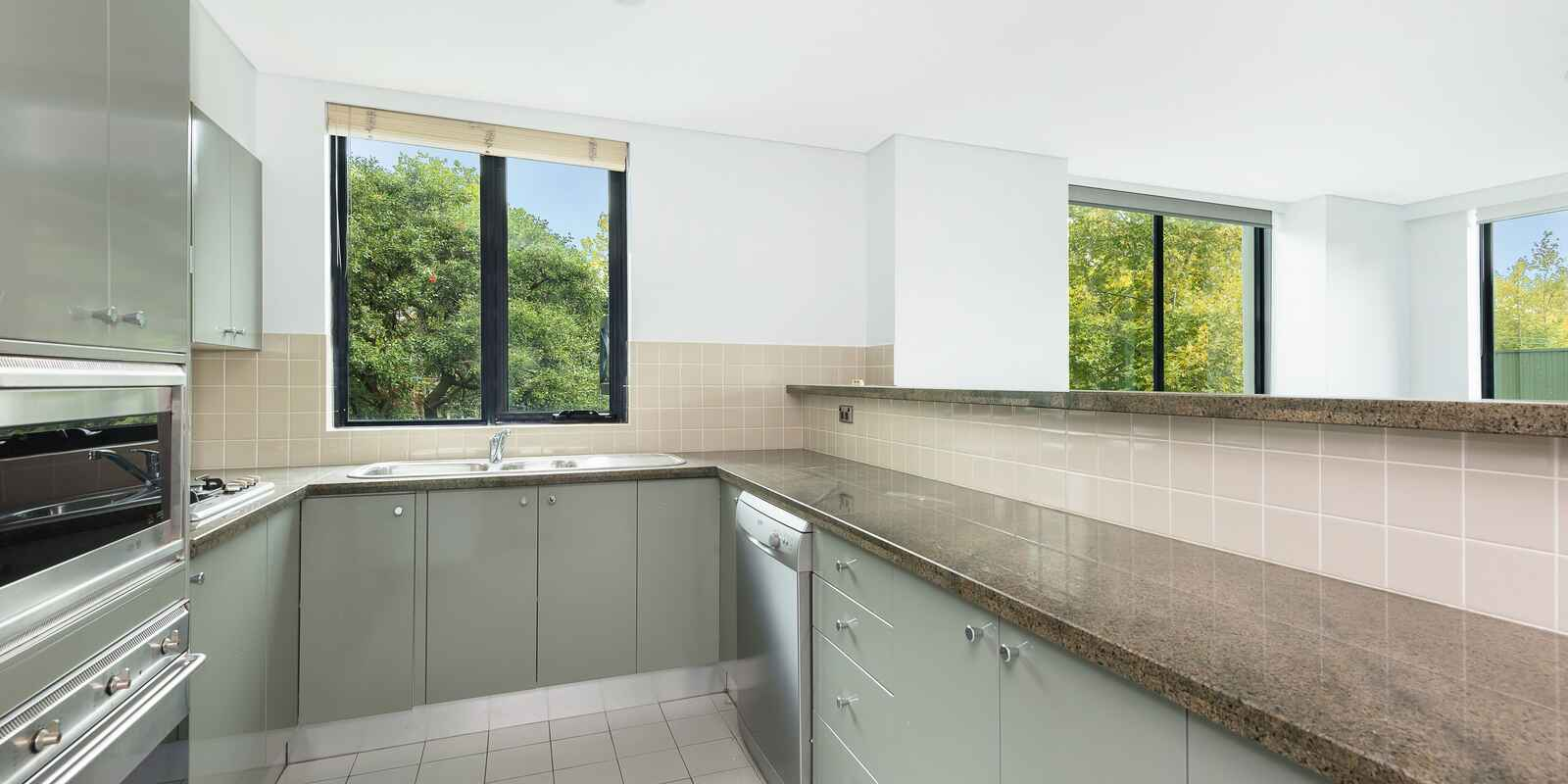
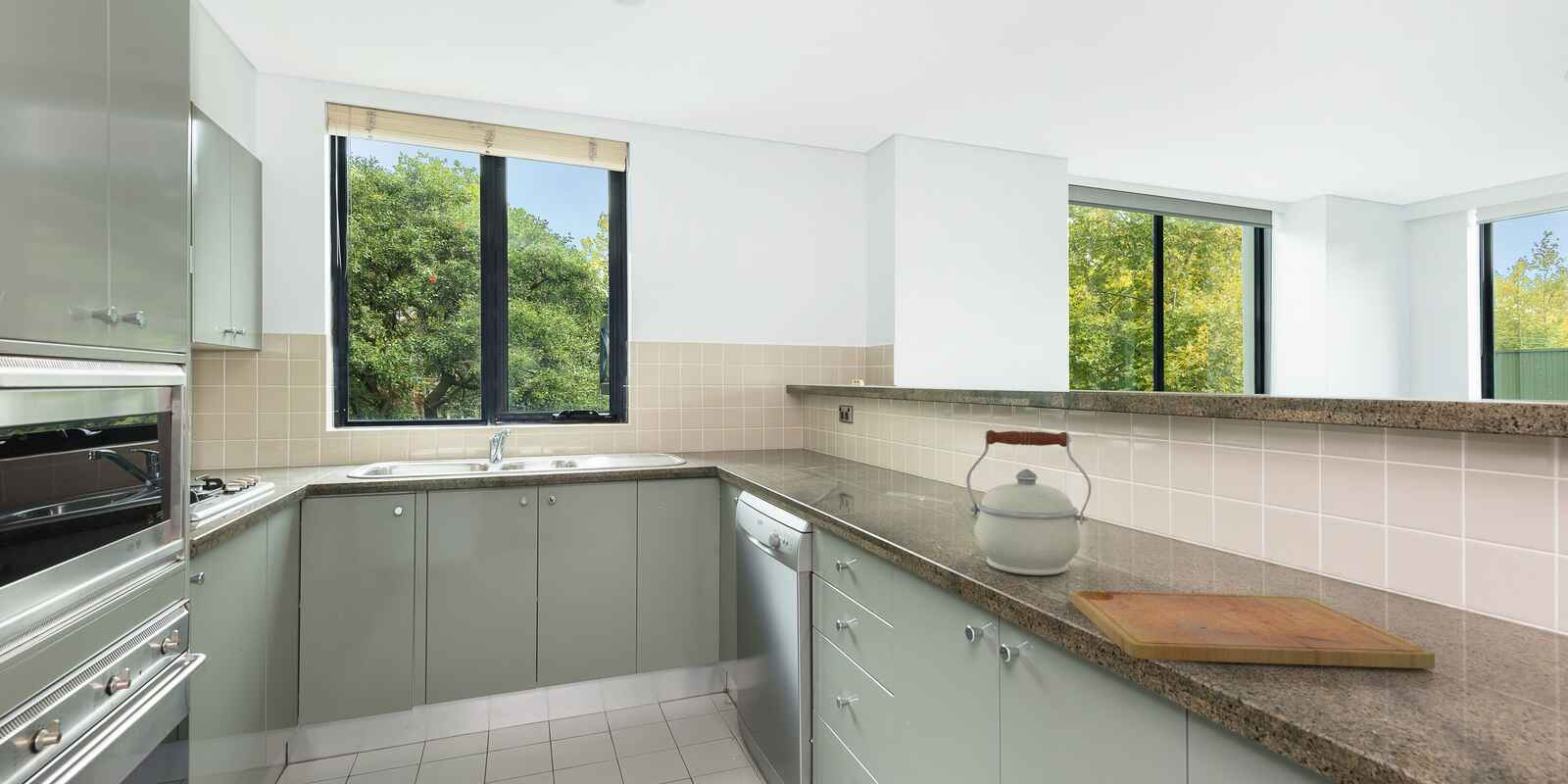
+ cutting board [1070,589,1436,669]
+ kettle [951,429,1093,576]
